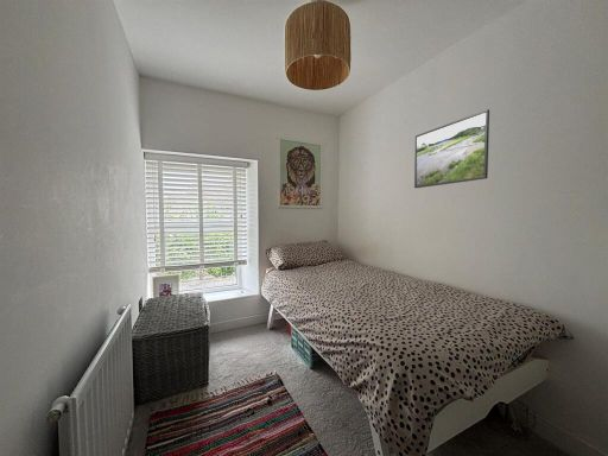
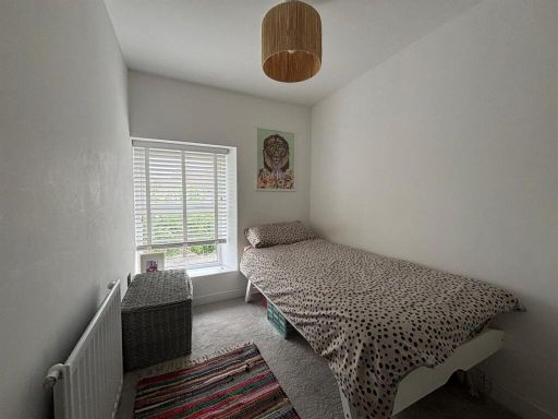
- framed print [413,108,490,189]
